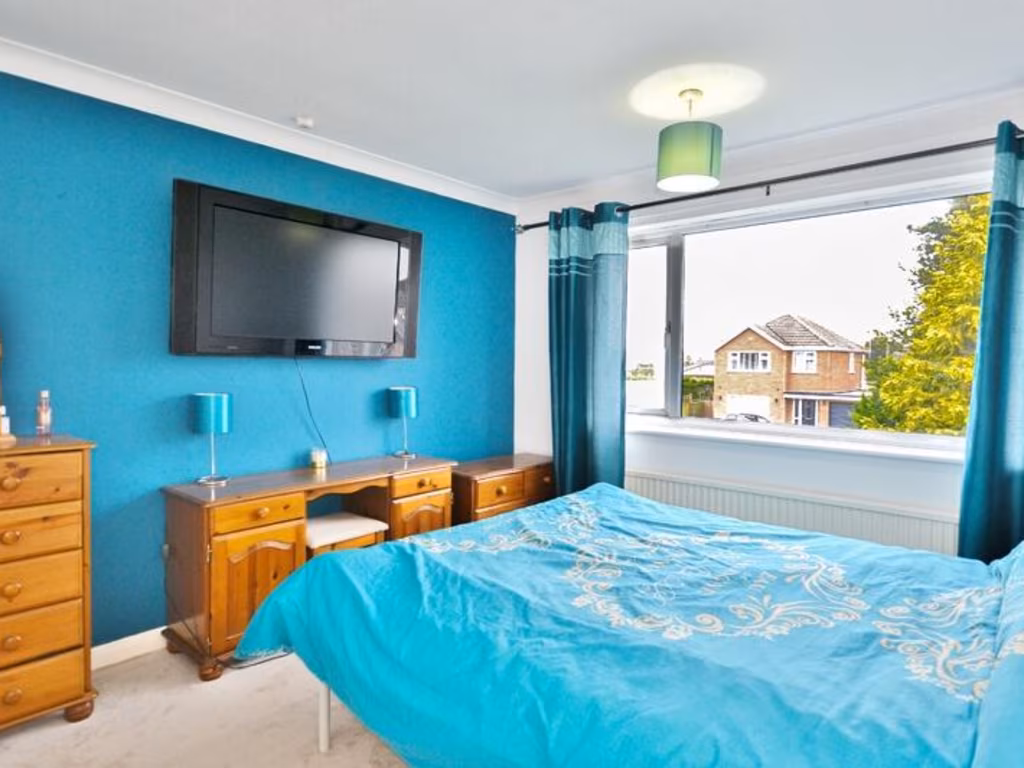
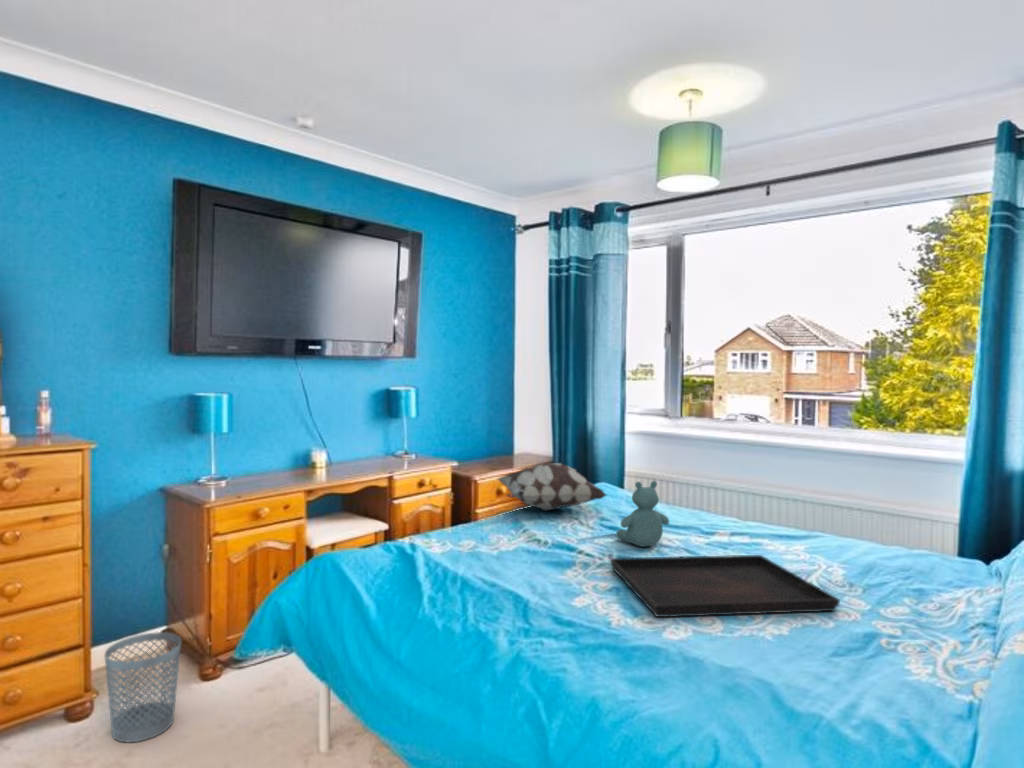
+ stuffed bear [615,480,670,548]
+ serving tray [609,554,841,618]
+ decorative pillow [497,462,607,511]
+ wastebasket [104,631,182,743]
